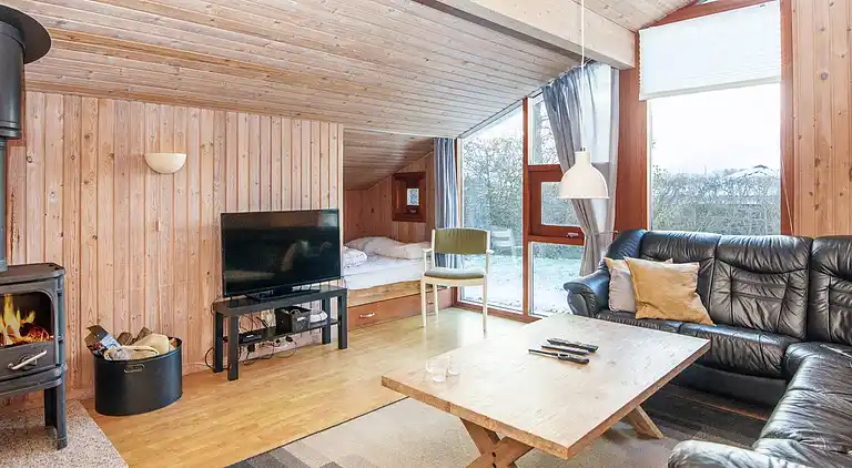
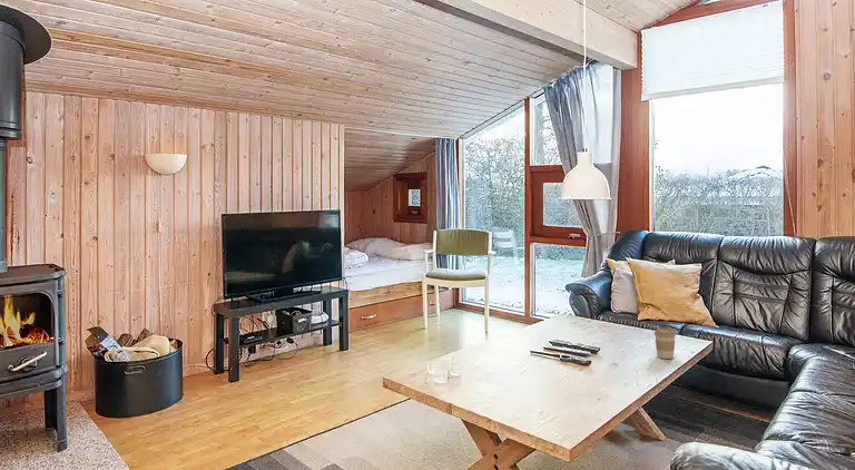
+ coffee cup [653,327,677,360]
